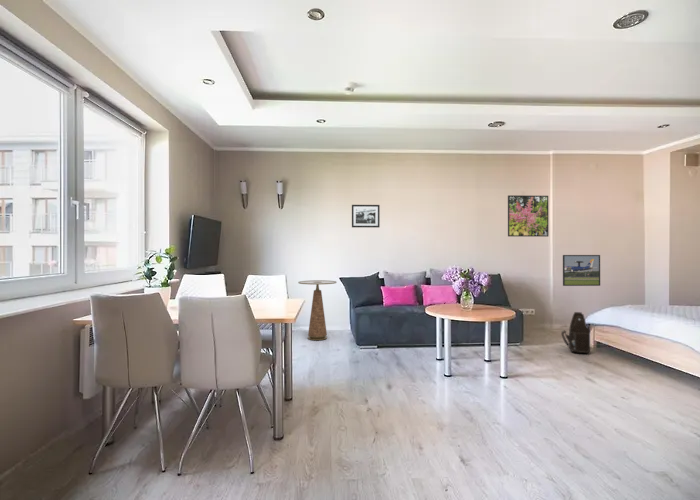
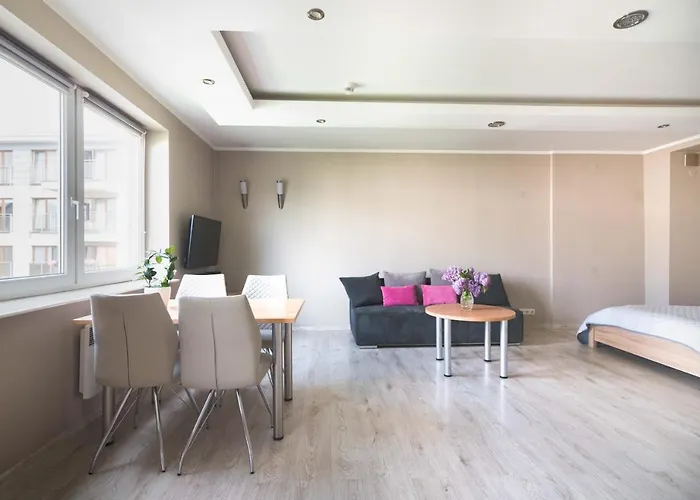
- shoulder bag [561,311,591,354]
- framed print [562,254,601,287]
- picture frame [351,204,381,228]
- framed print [507,194,550,238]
- side table [297,279,338,341]
